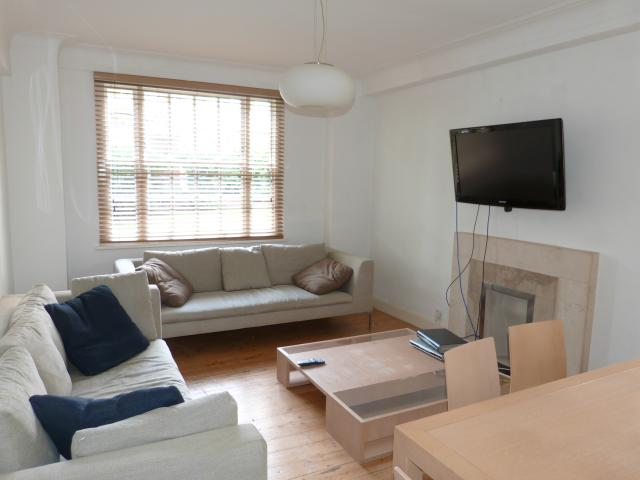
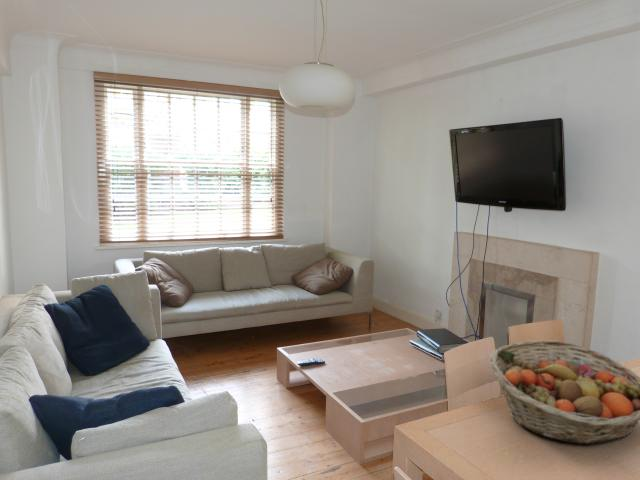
+ fruit basket [488,339,640,445]
